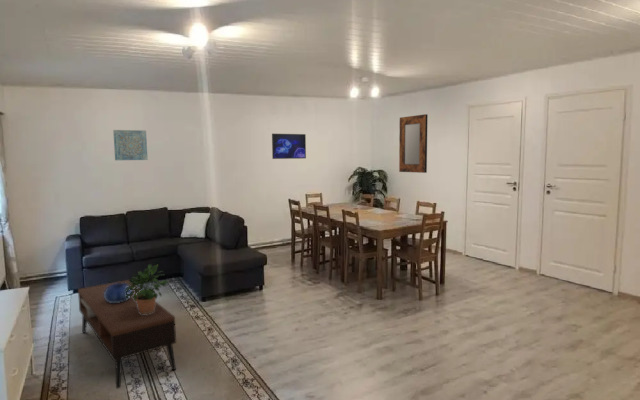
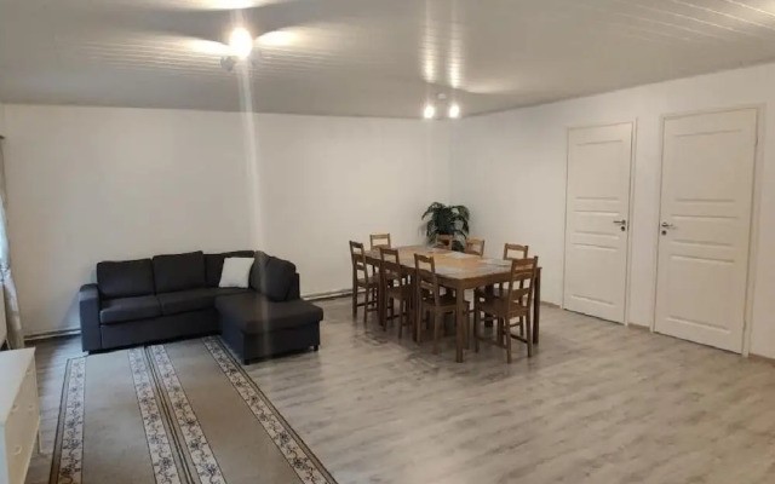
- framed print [271,133,307,160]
- decorative bowl [104,283,132,303]
- wall art [112,129,149,161]
- home mirror [398,113,429,174]
- coffee table [77,279,177,389]
- potted plant [119,263,171,314]
